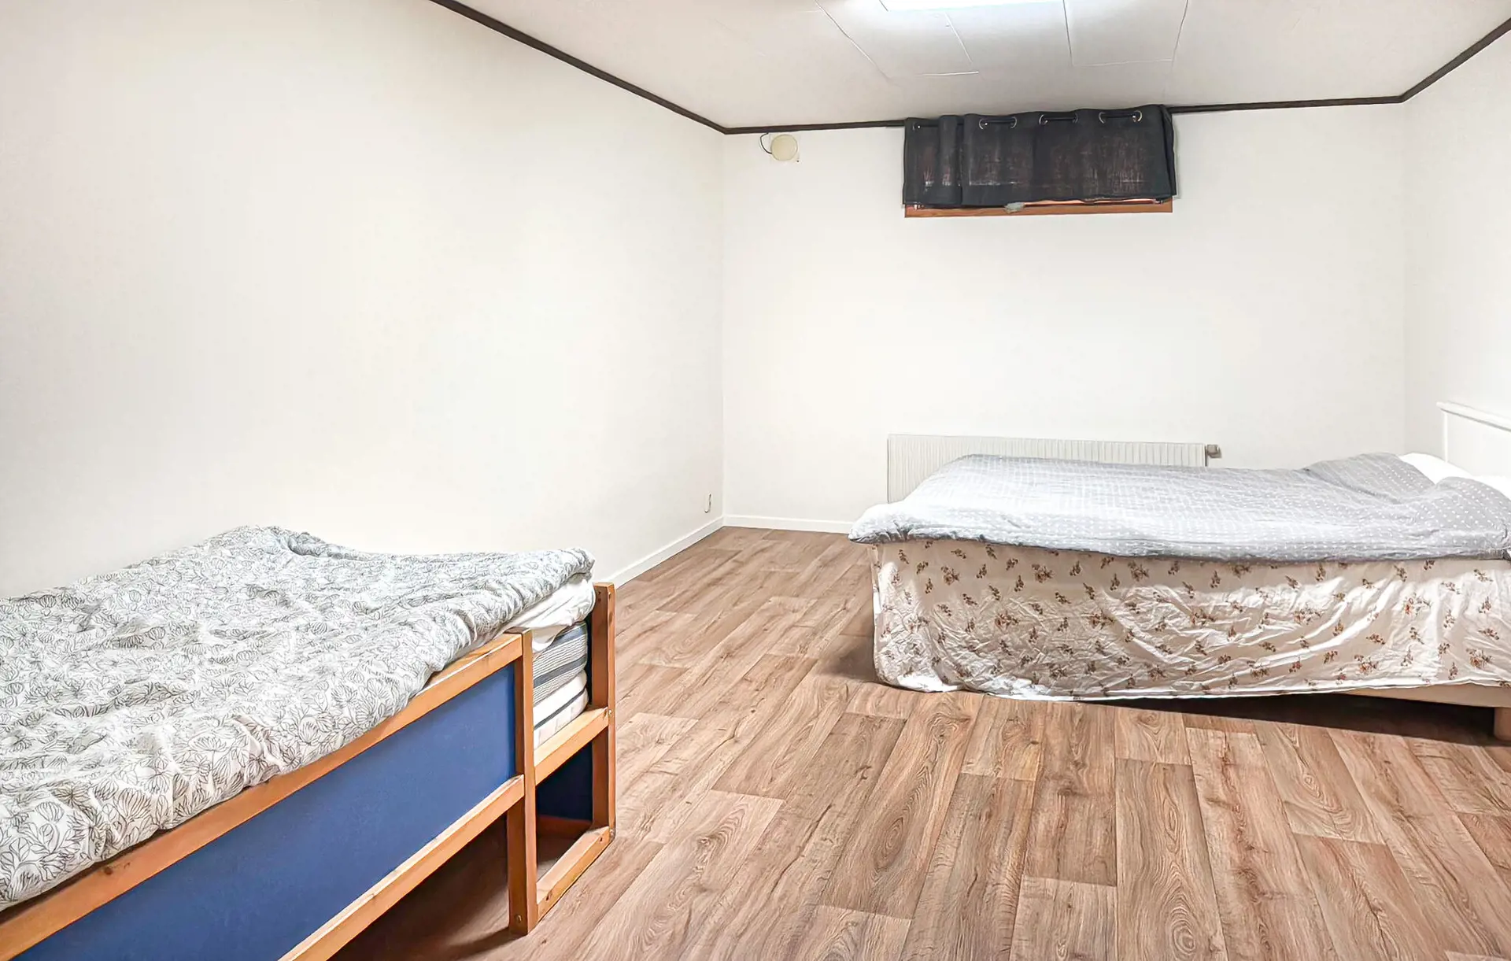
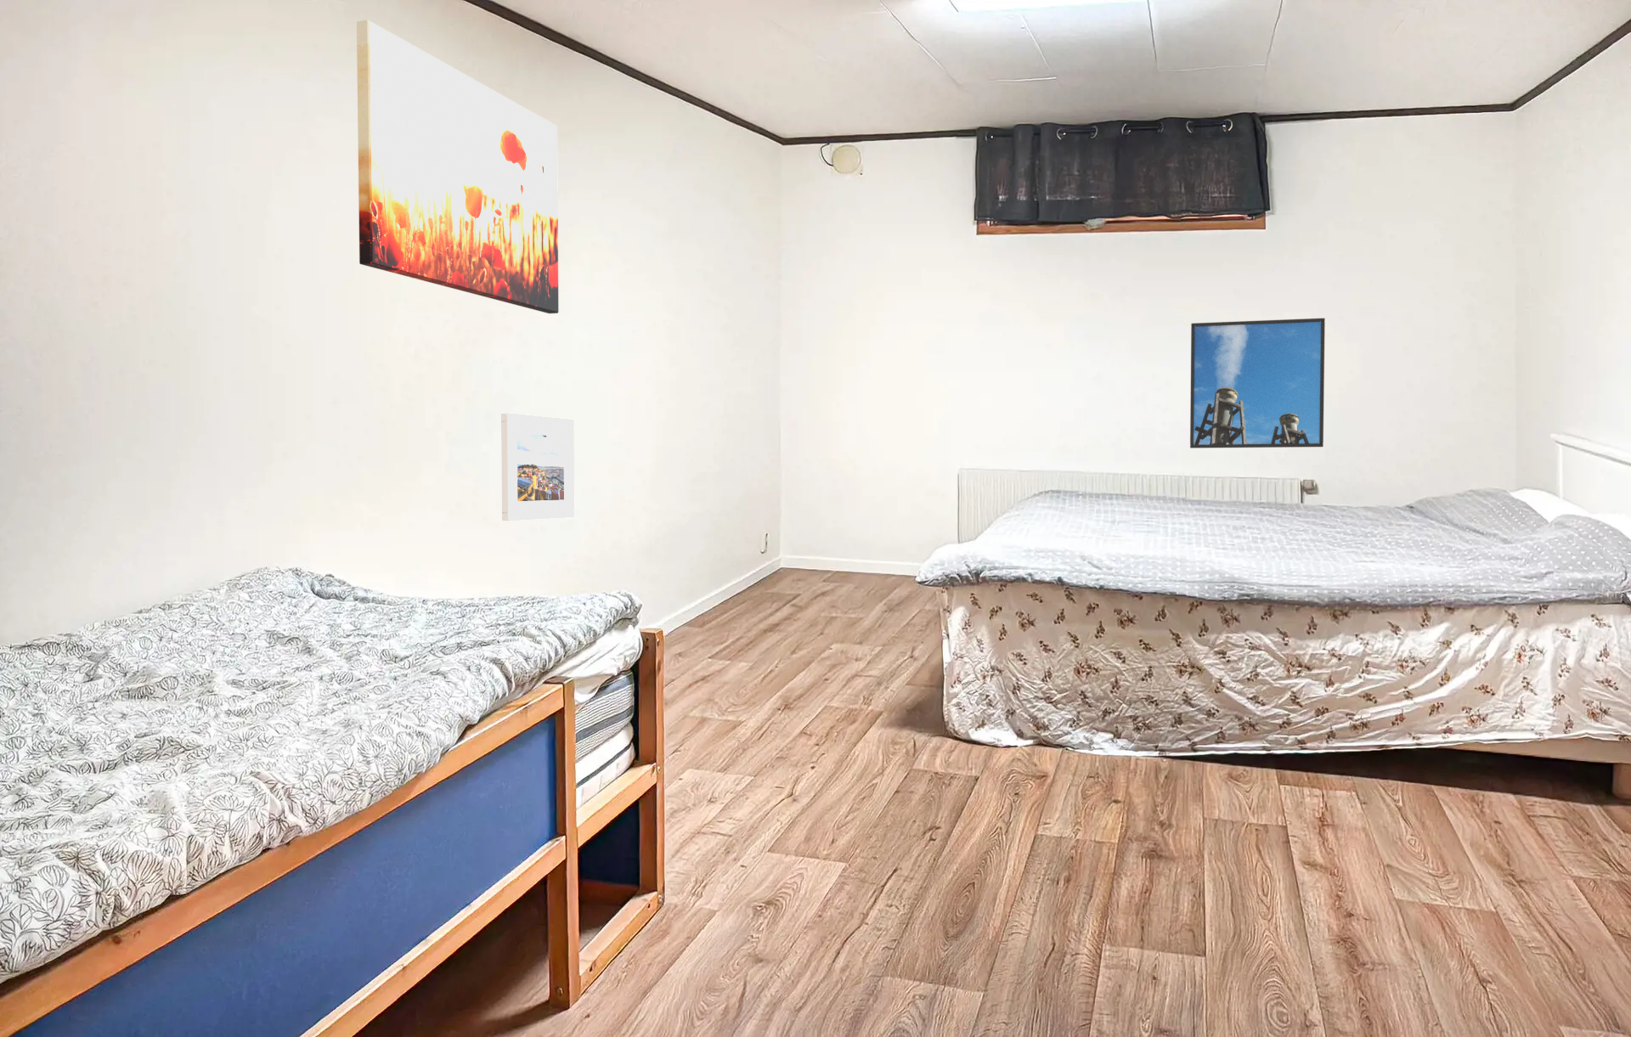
+ wall art [355,19,559,315]
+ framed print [1189,317,1325,449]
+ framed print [500,412,575,521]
